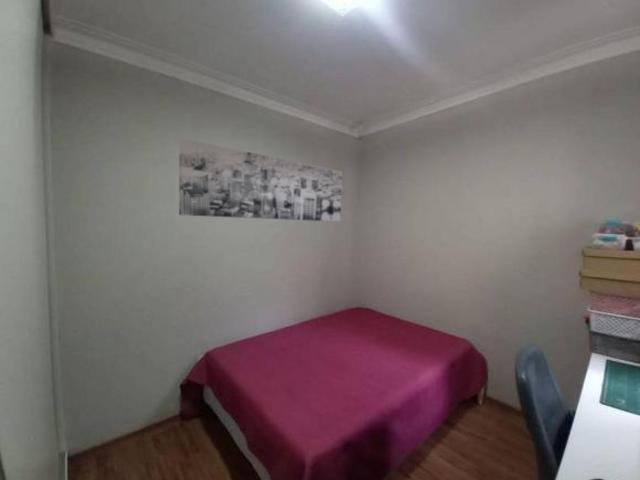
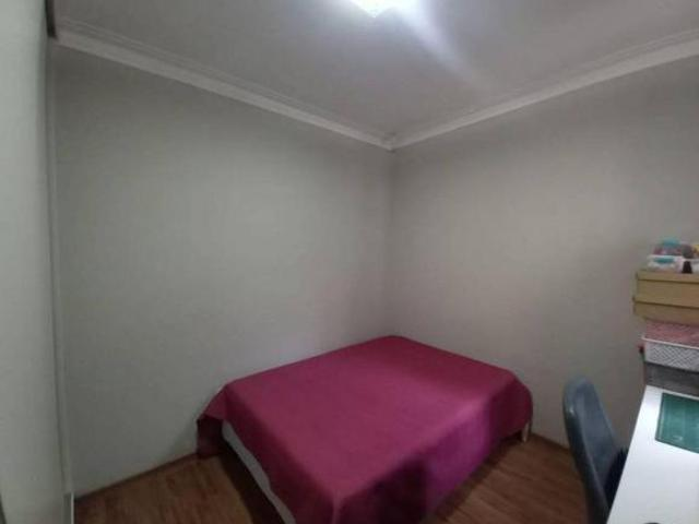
- wall art [178,137,343,223]
